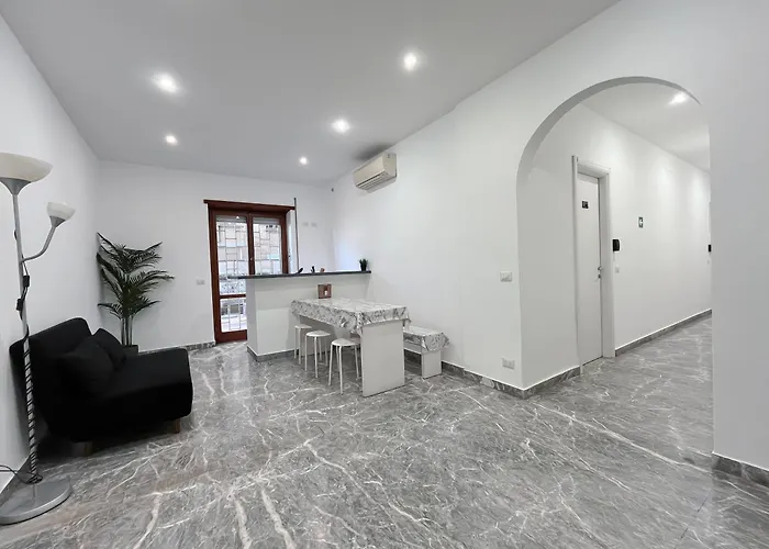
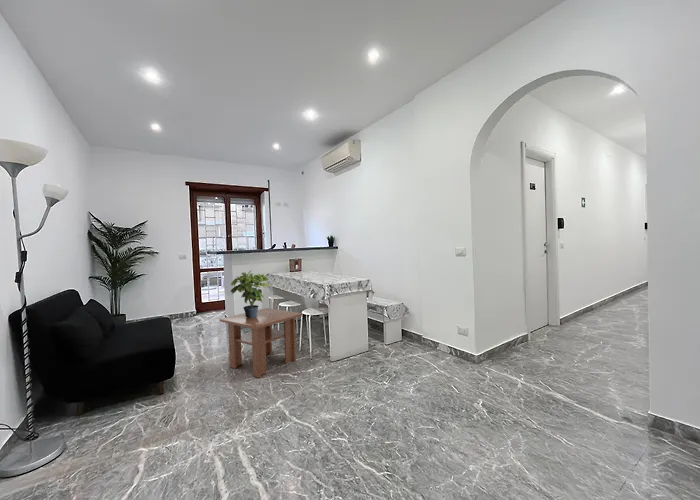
+ coffee table [219,307,303,379]
+ potted plant [230,269,271,318]
